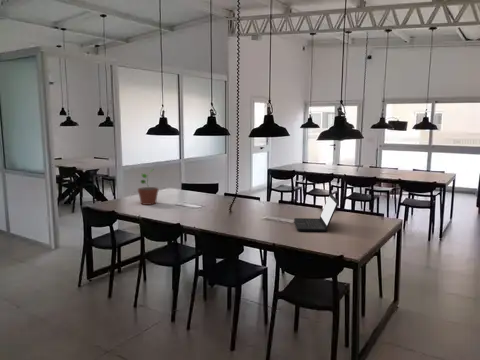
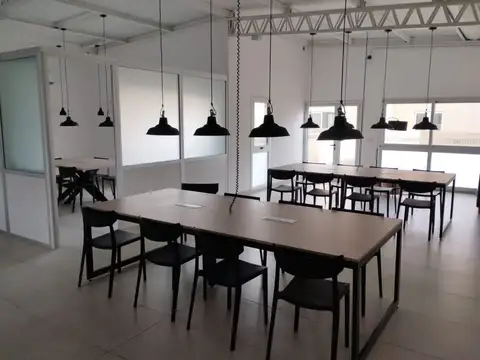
- potted plant [137,168,159,206]
- laptop [293,193,339,233]
